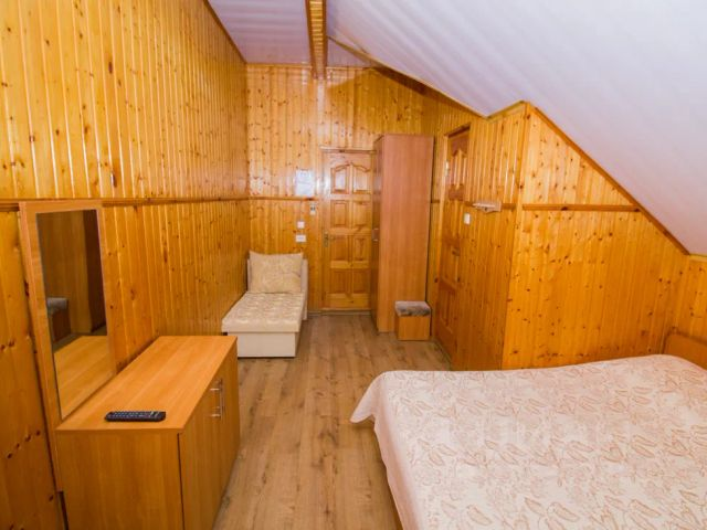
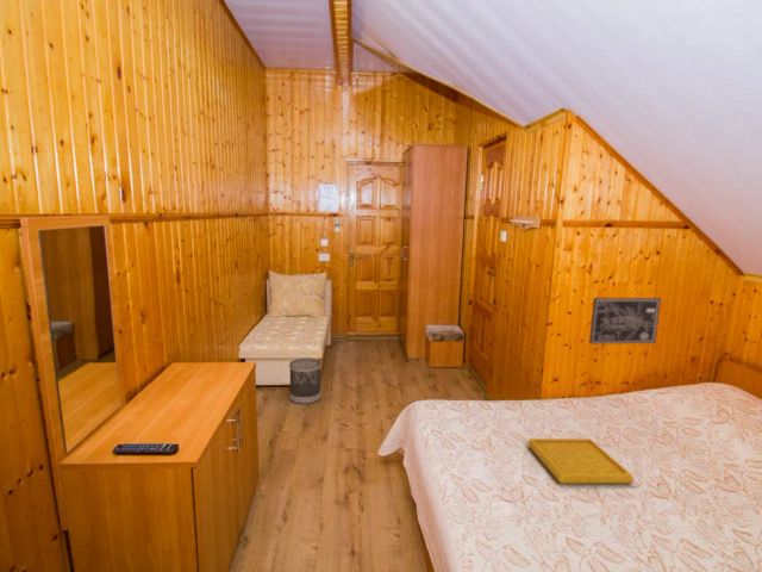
+ wastebasket [288,358,323,405]
+ wall art [588,297,662,344]
+ serving tray [526,437,636,485]
